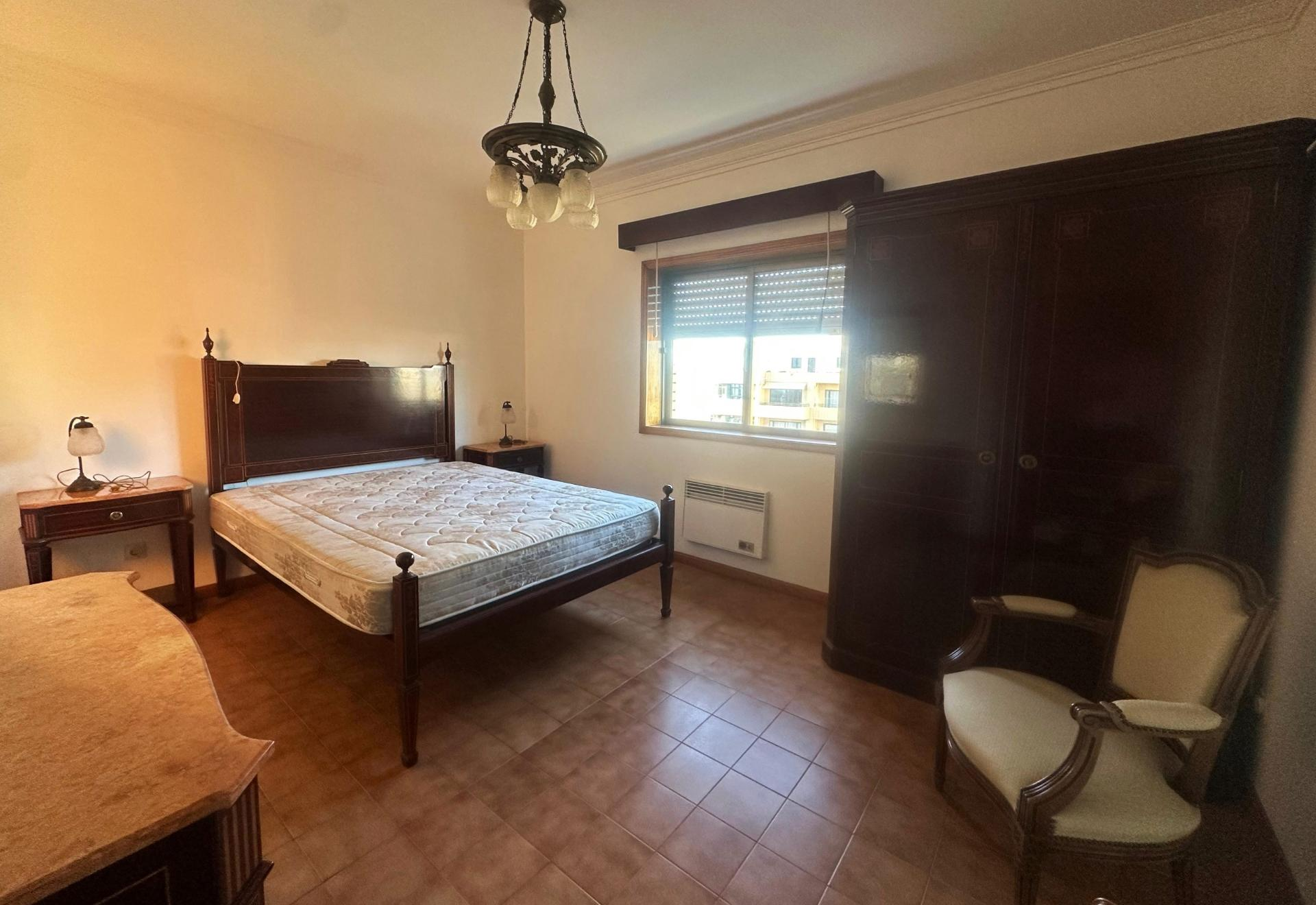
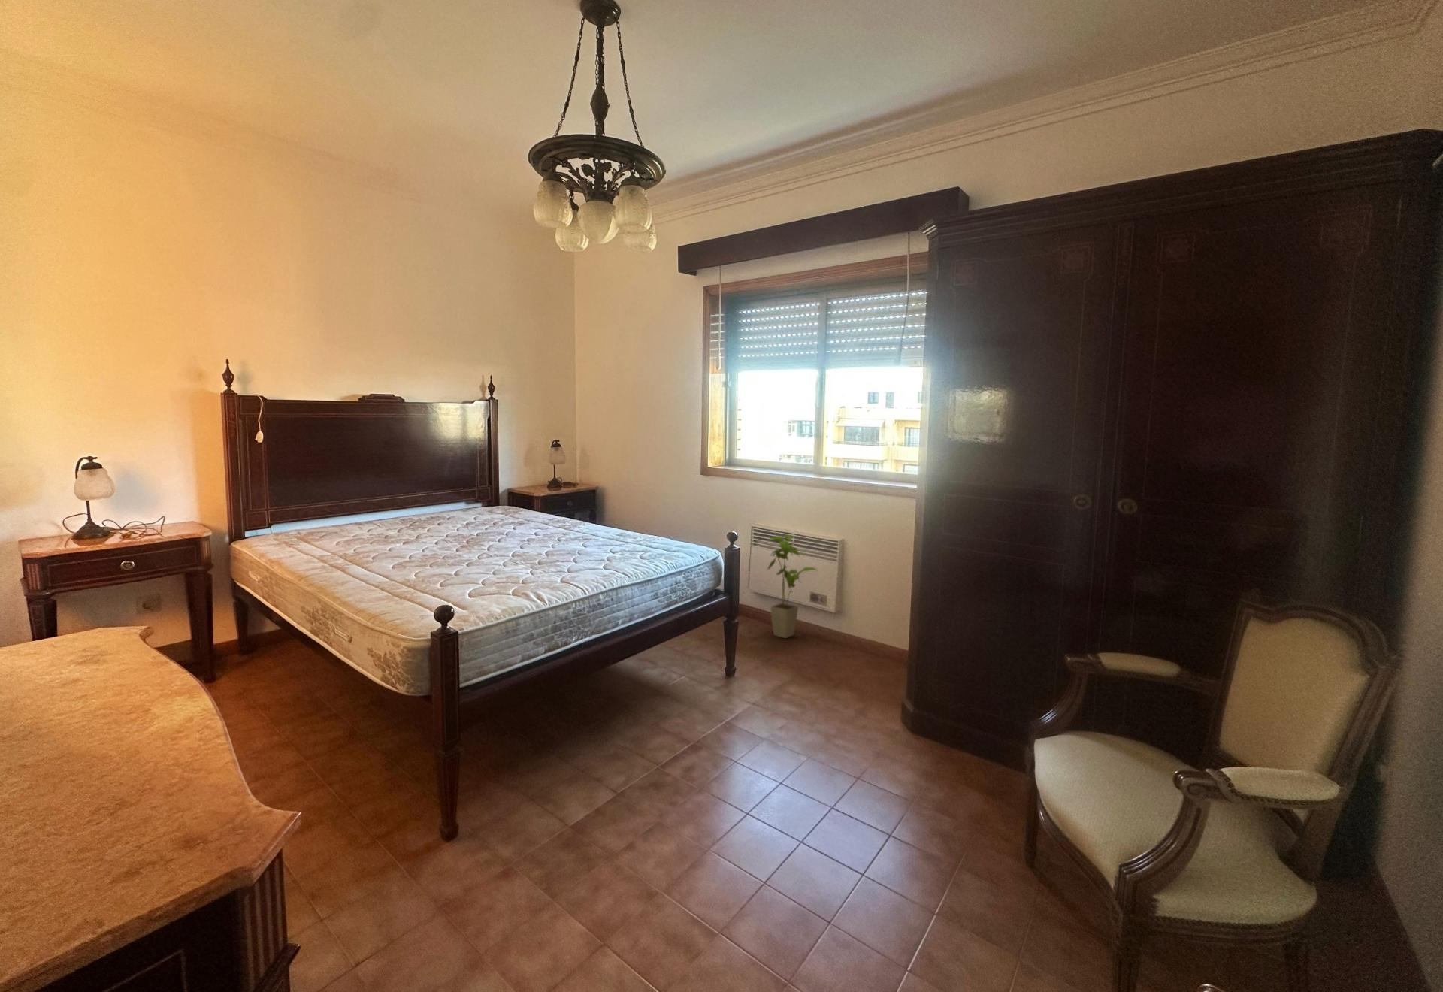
+ house plant [766,534,818,639]
